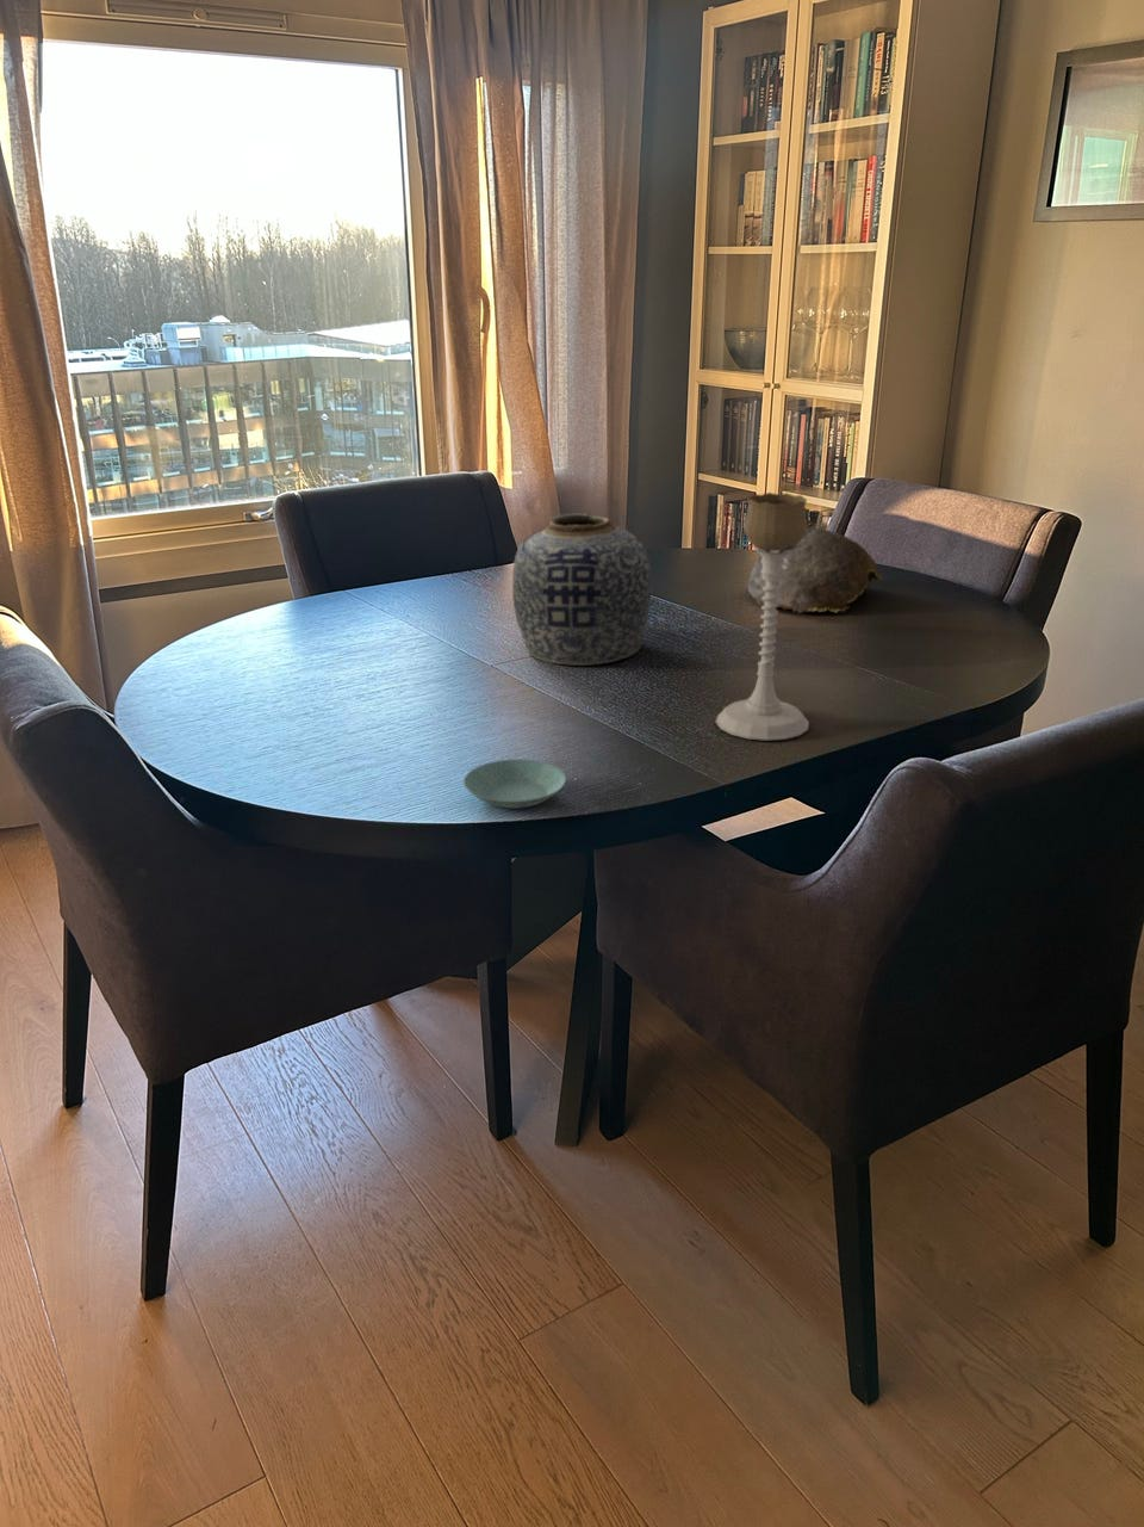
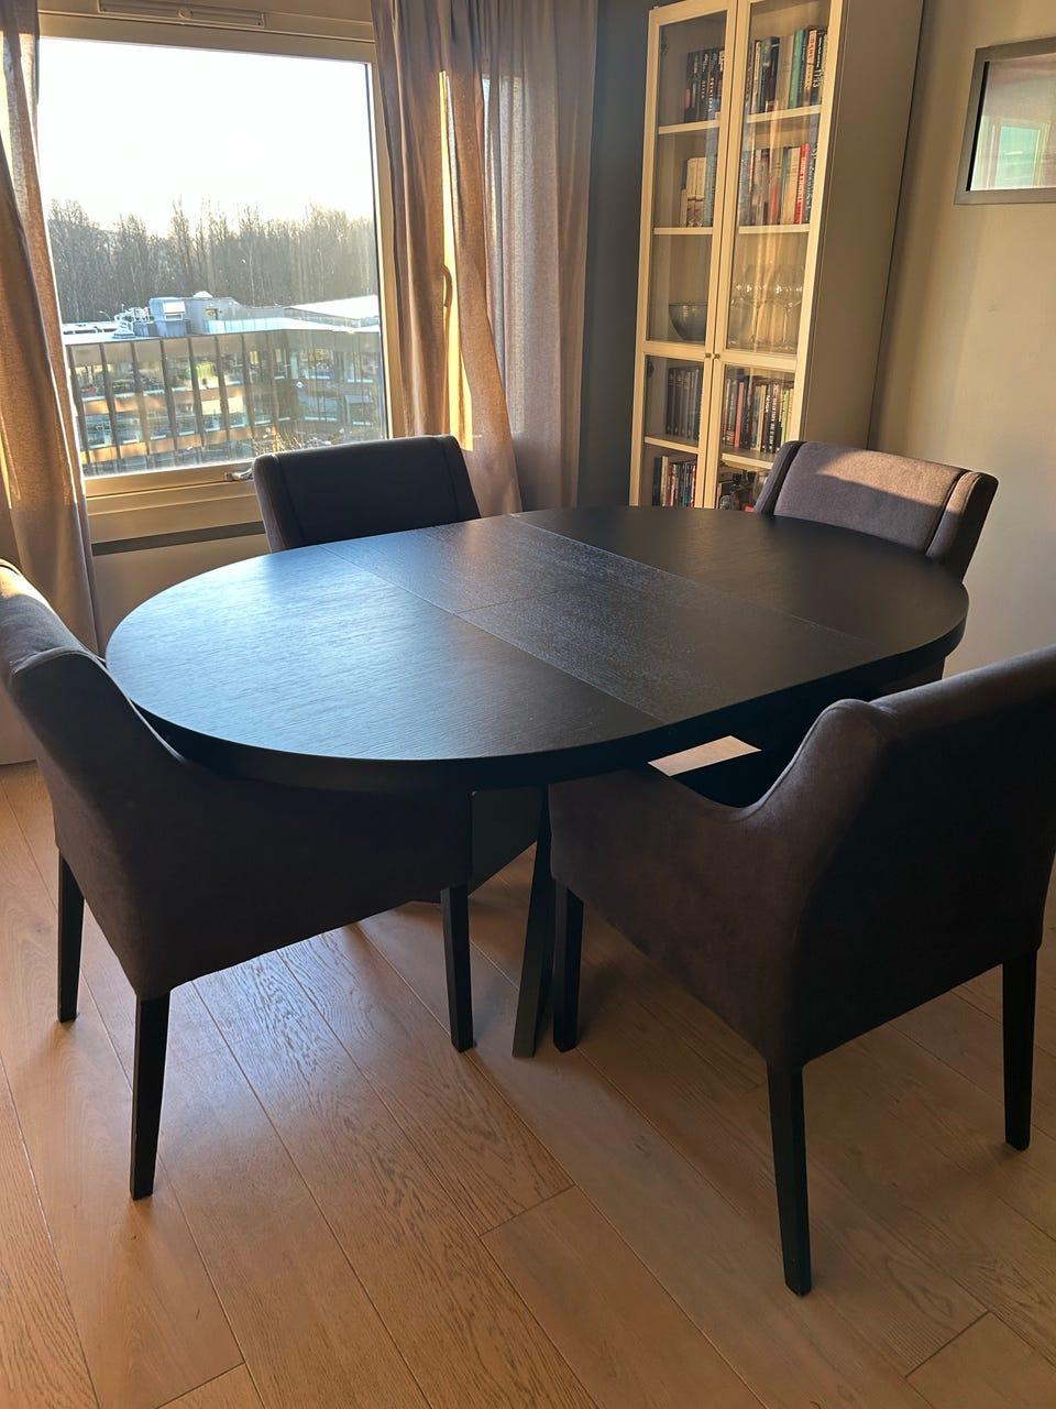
- candle holder [715,492,810,742]
- saucer [463,757,567,810]
- decorative bowl [744,528,883,614]
- vase [511,512,653,667]
